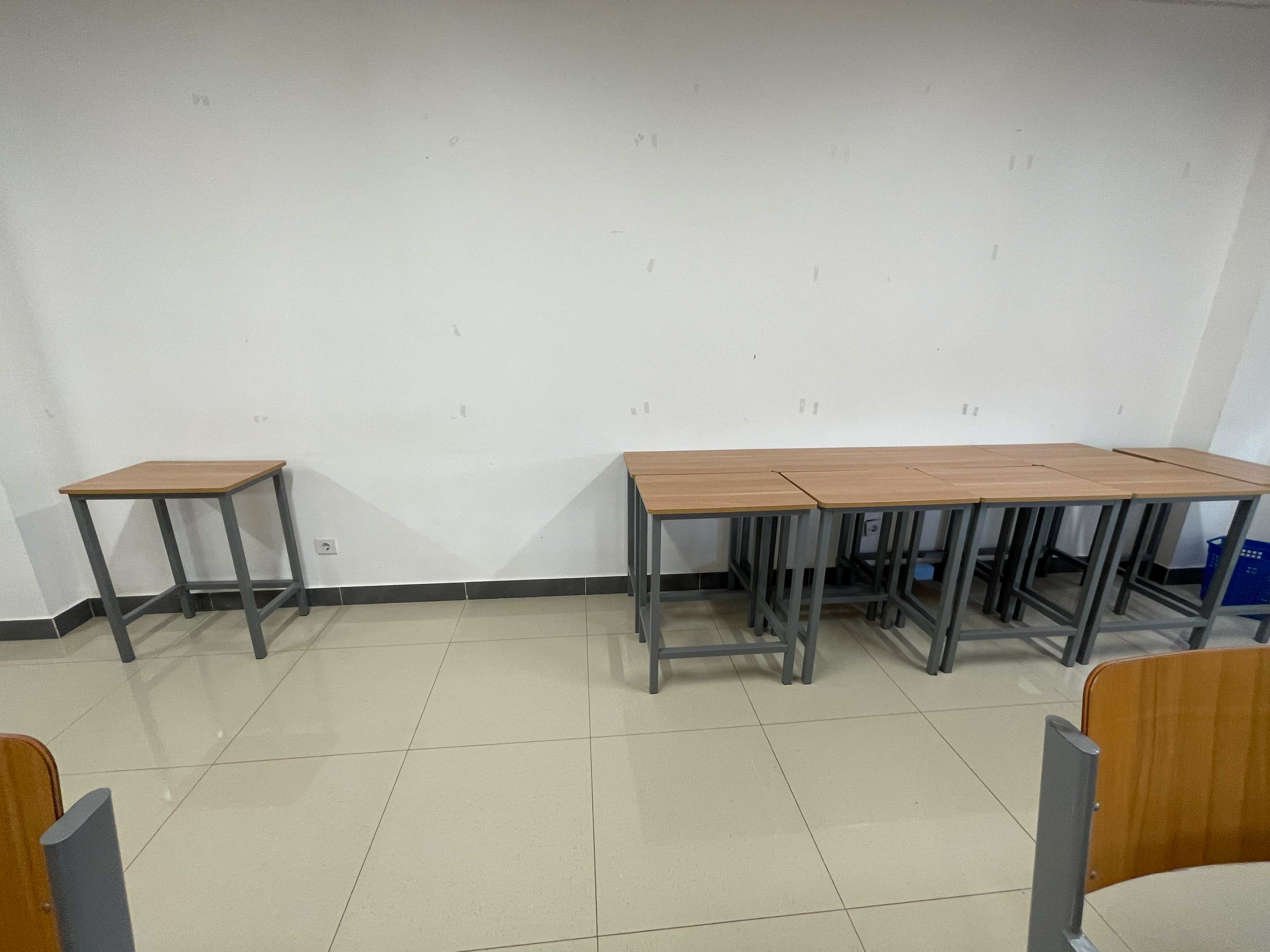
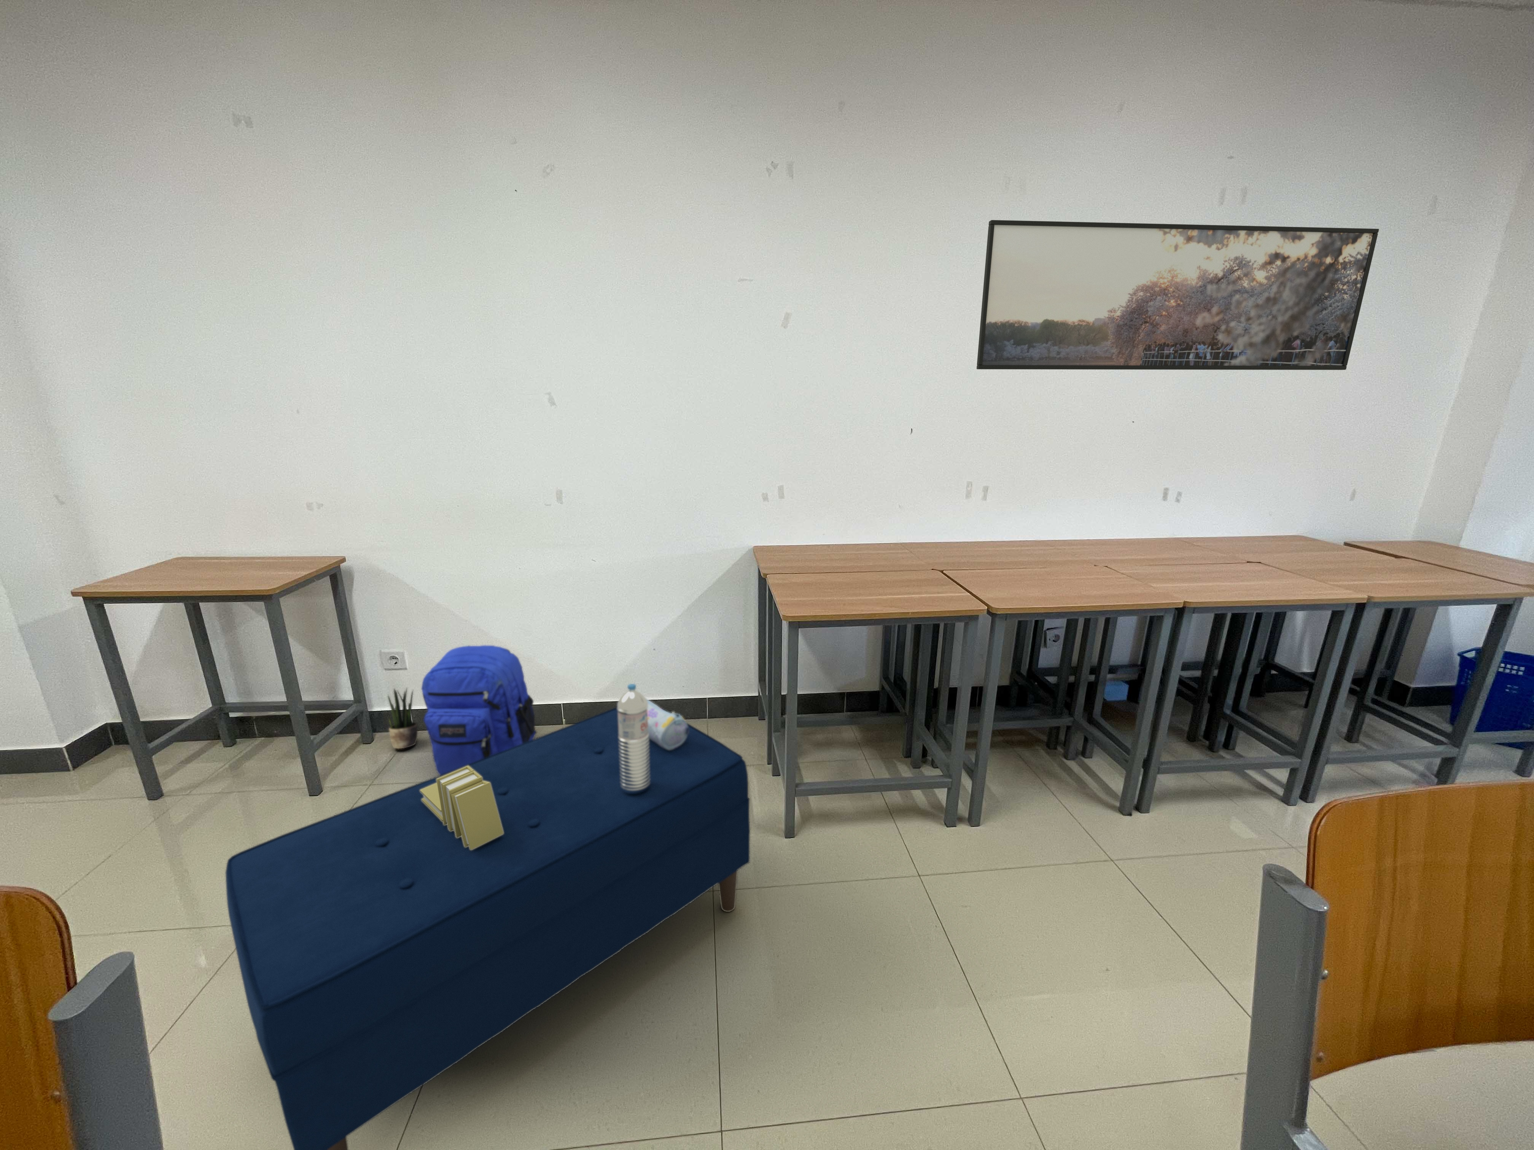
+ water bottle [617,684,650,794]
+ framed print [976,220,1379,371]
+ potted plant [388,687,418,749]
+ pencil case [645,697,688,750]
+ books [420,766,504,849]
+ backpack [420,645,538,776]
+ bench [225,707,750,1150]
